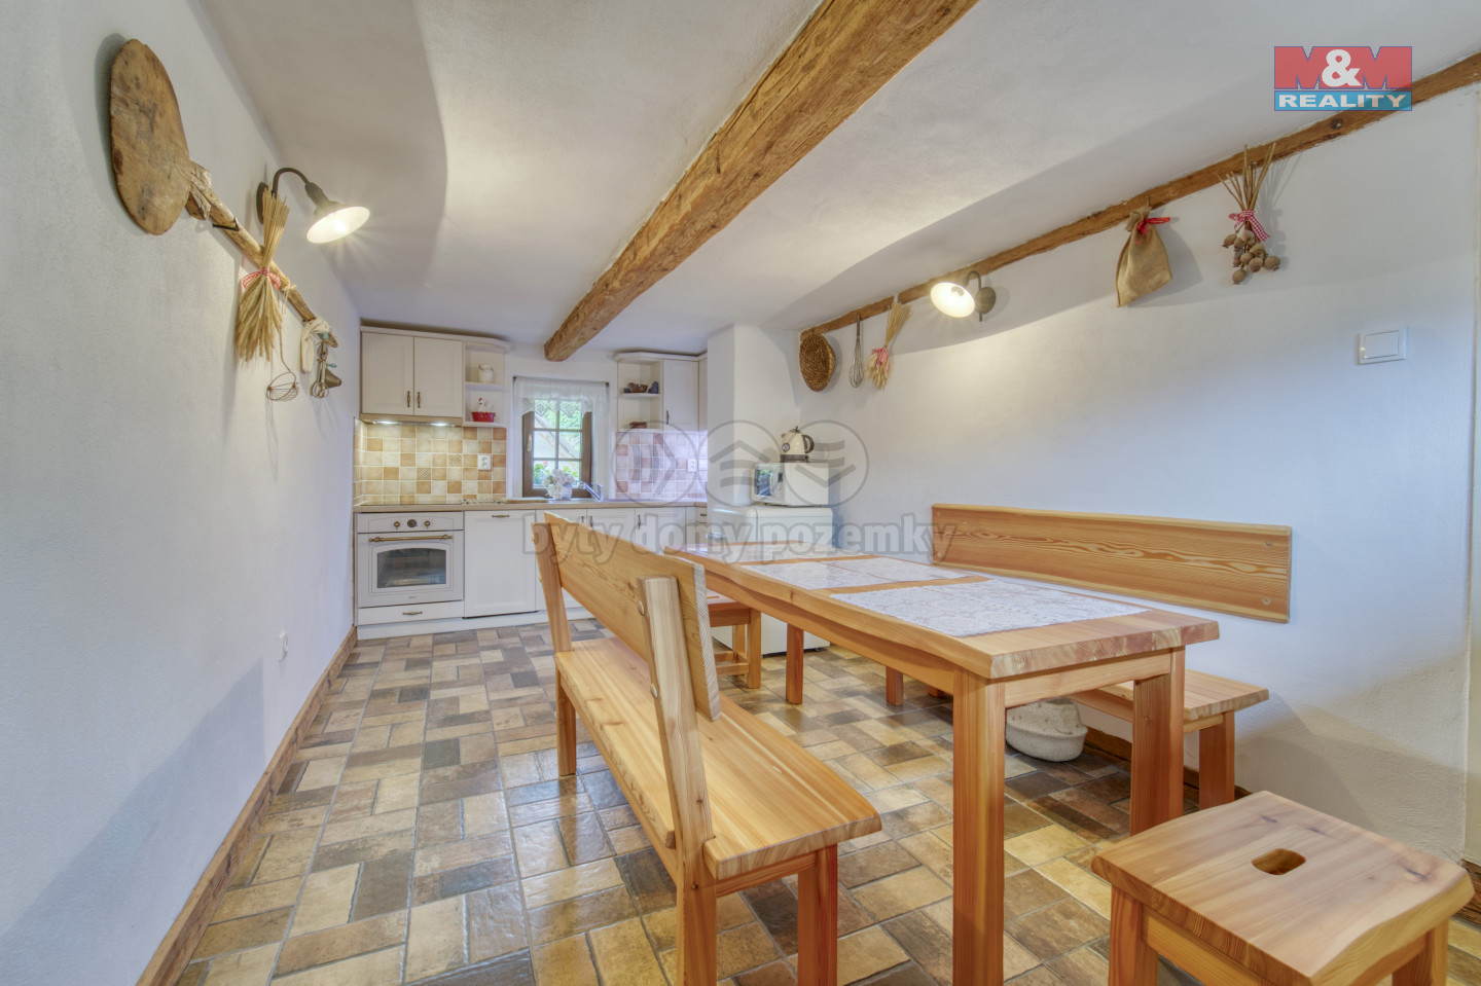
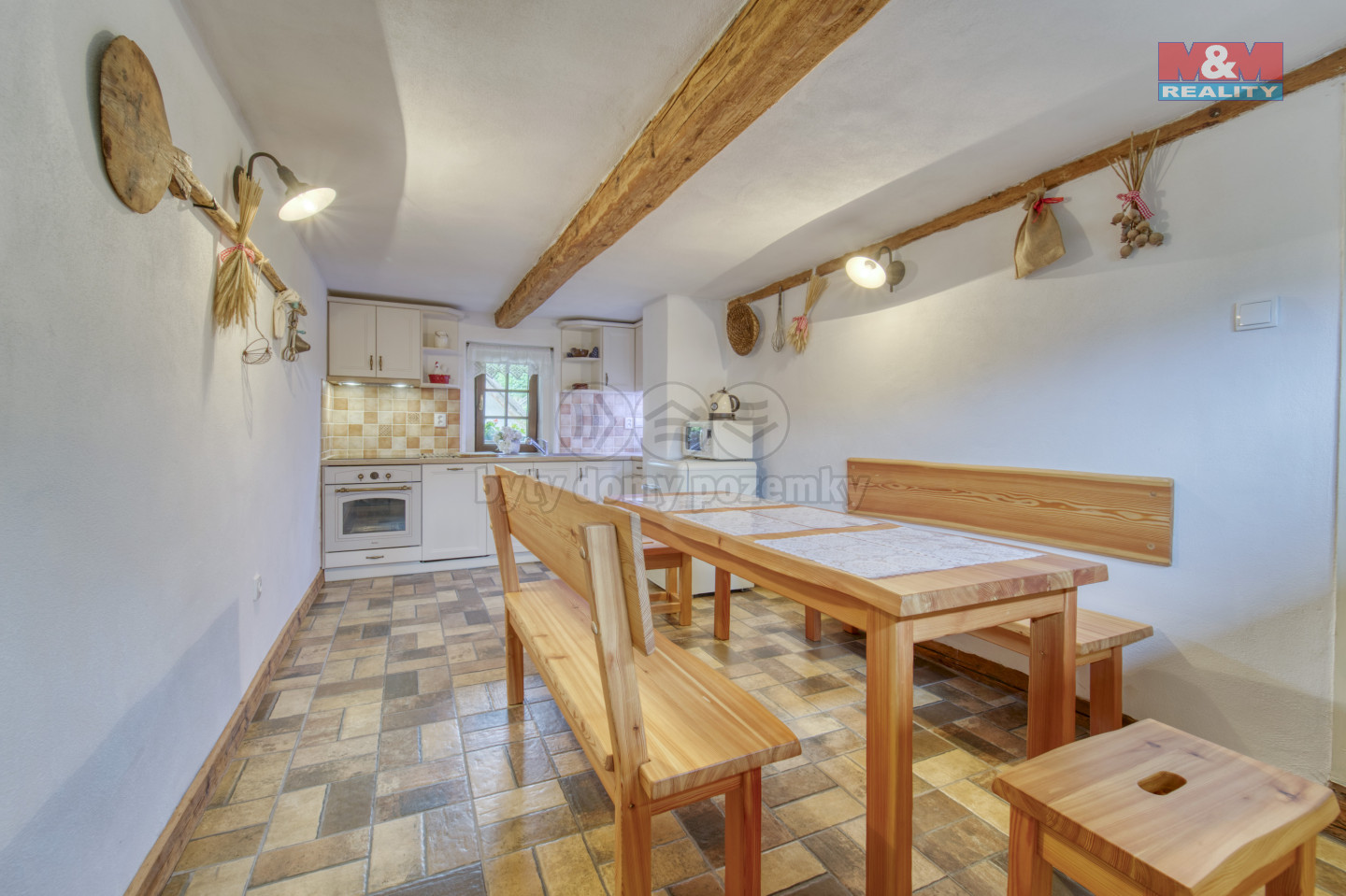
- woven basket [1005,697,1089,763]
